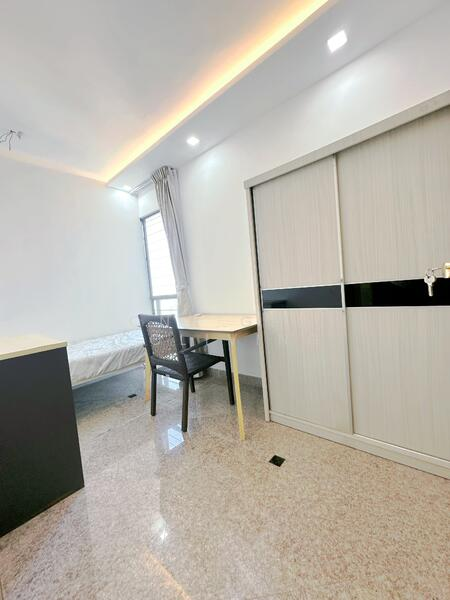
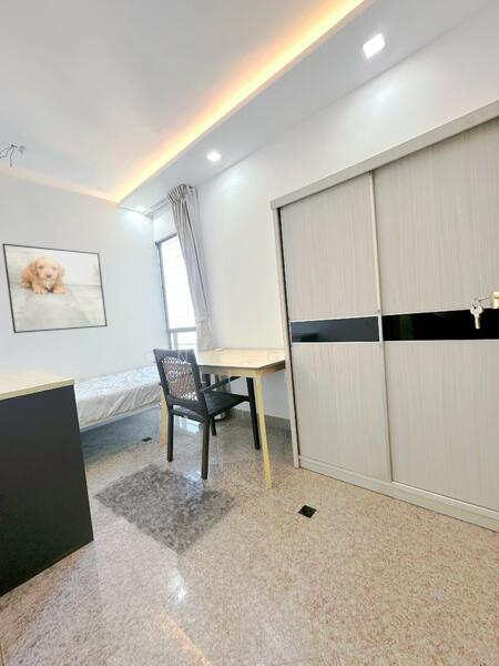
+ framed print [1,243,109,334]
+ rug [92,461,242,551]
